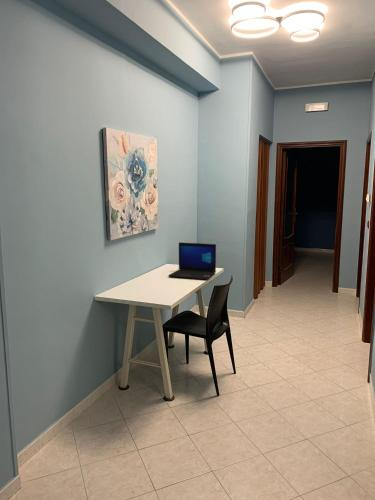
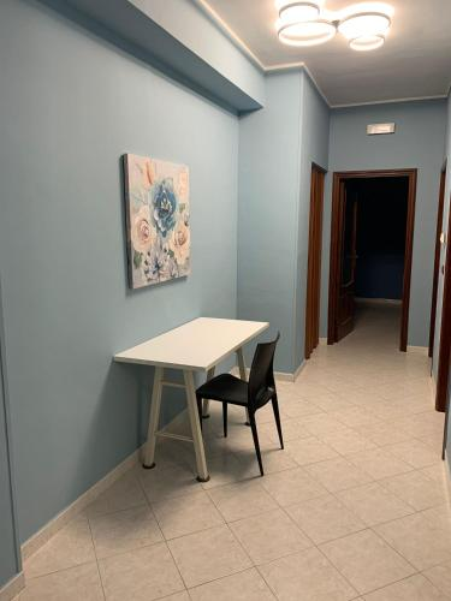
- laptop [167,241,217,281]
